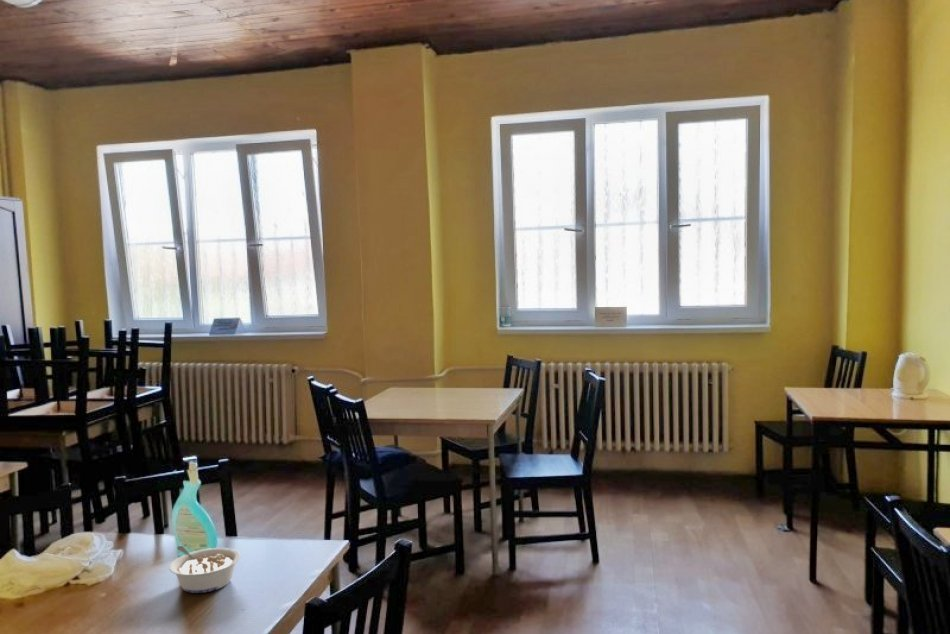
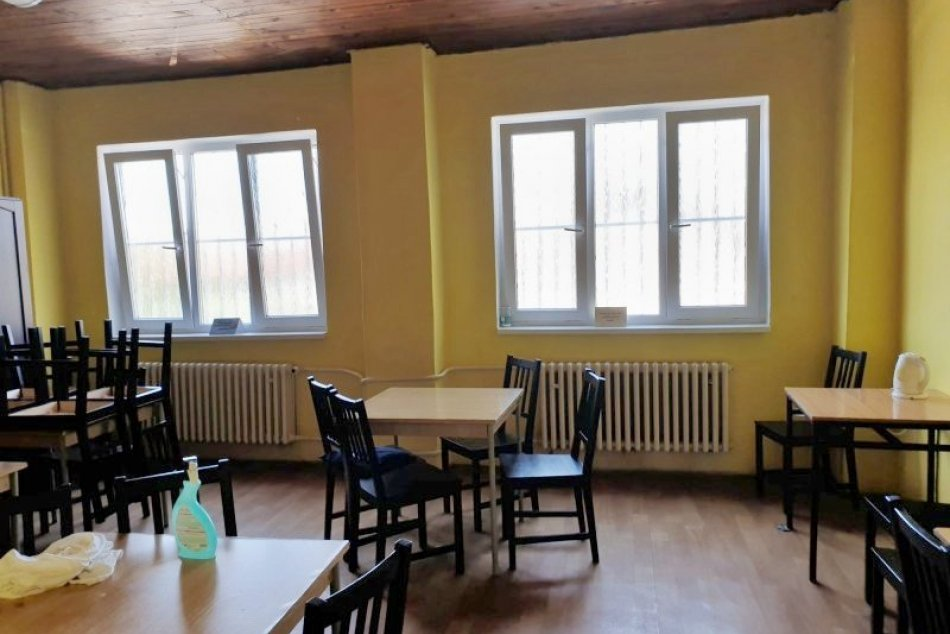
- legume [168,544,242,594]
